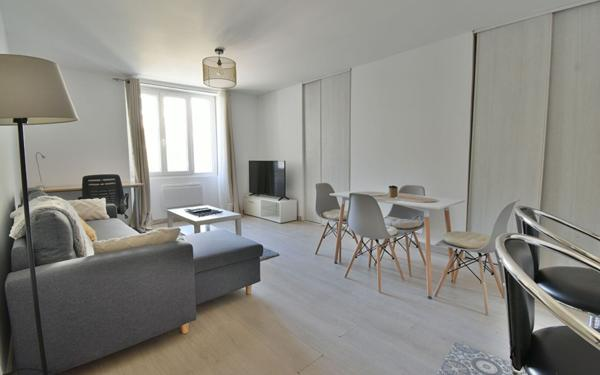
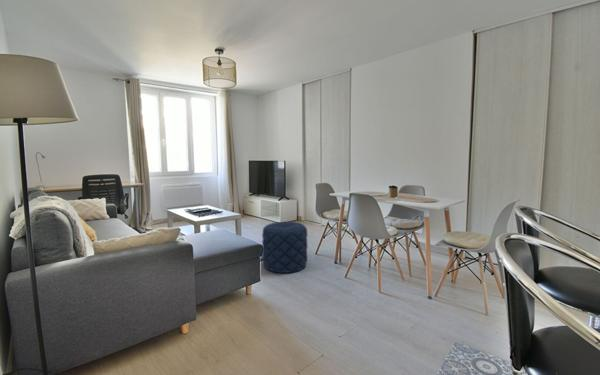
+ pouf [261,221,309,274]
